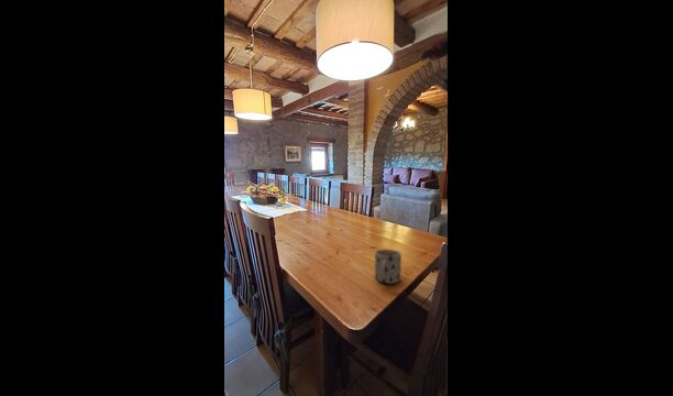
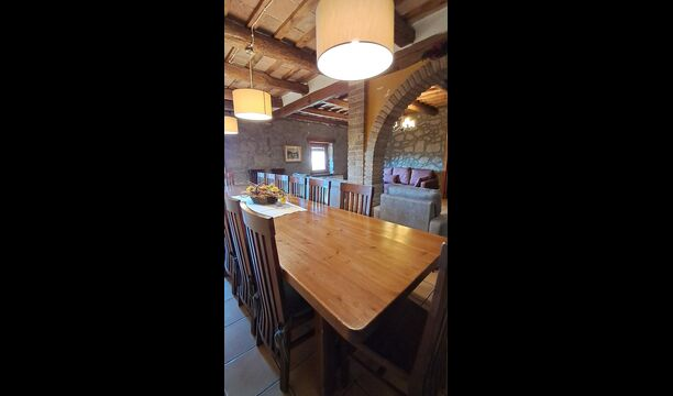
- mug [374,249,402,285]
